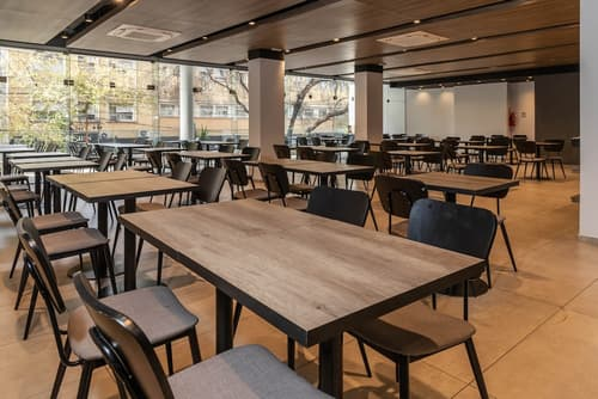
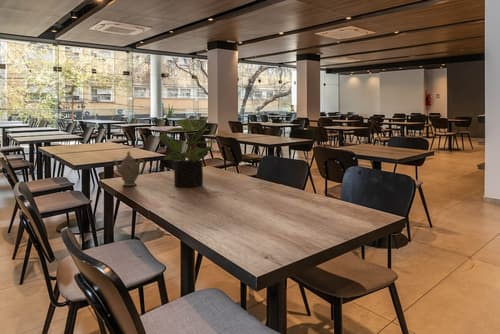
+ potted plant [158,117,217,187]
+ chinaware [112,150,146,187]
